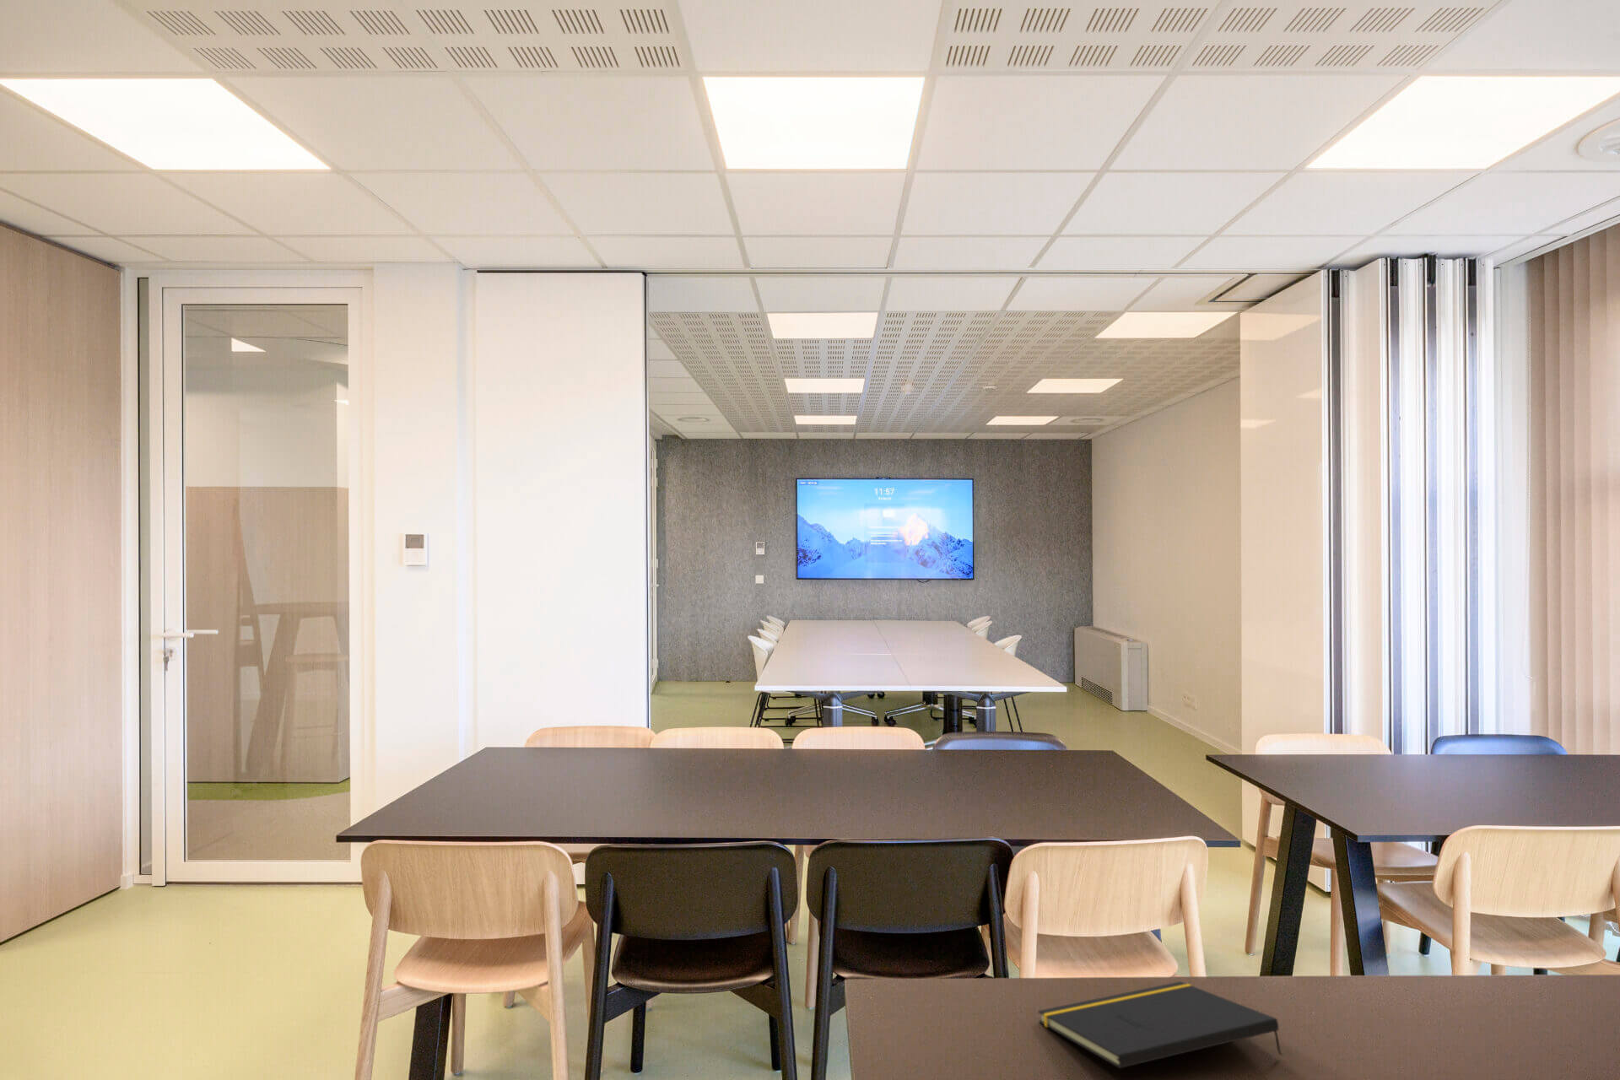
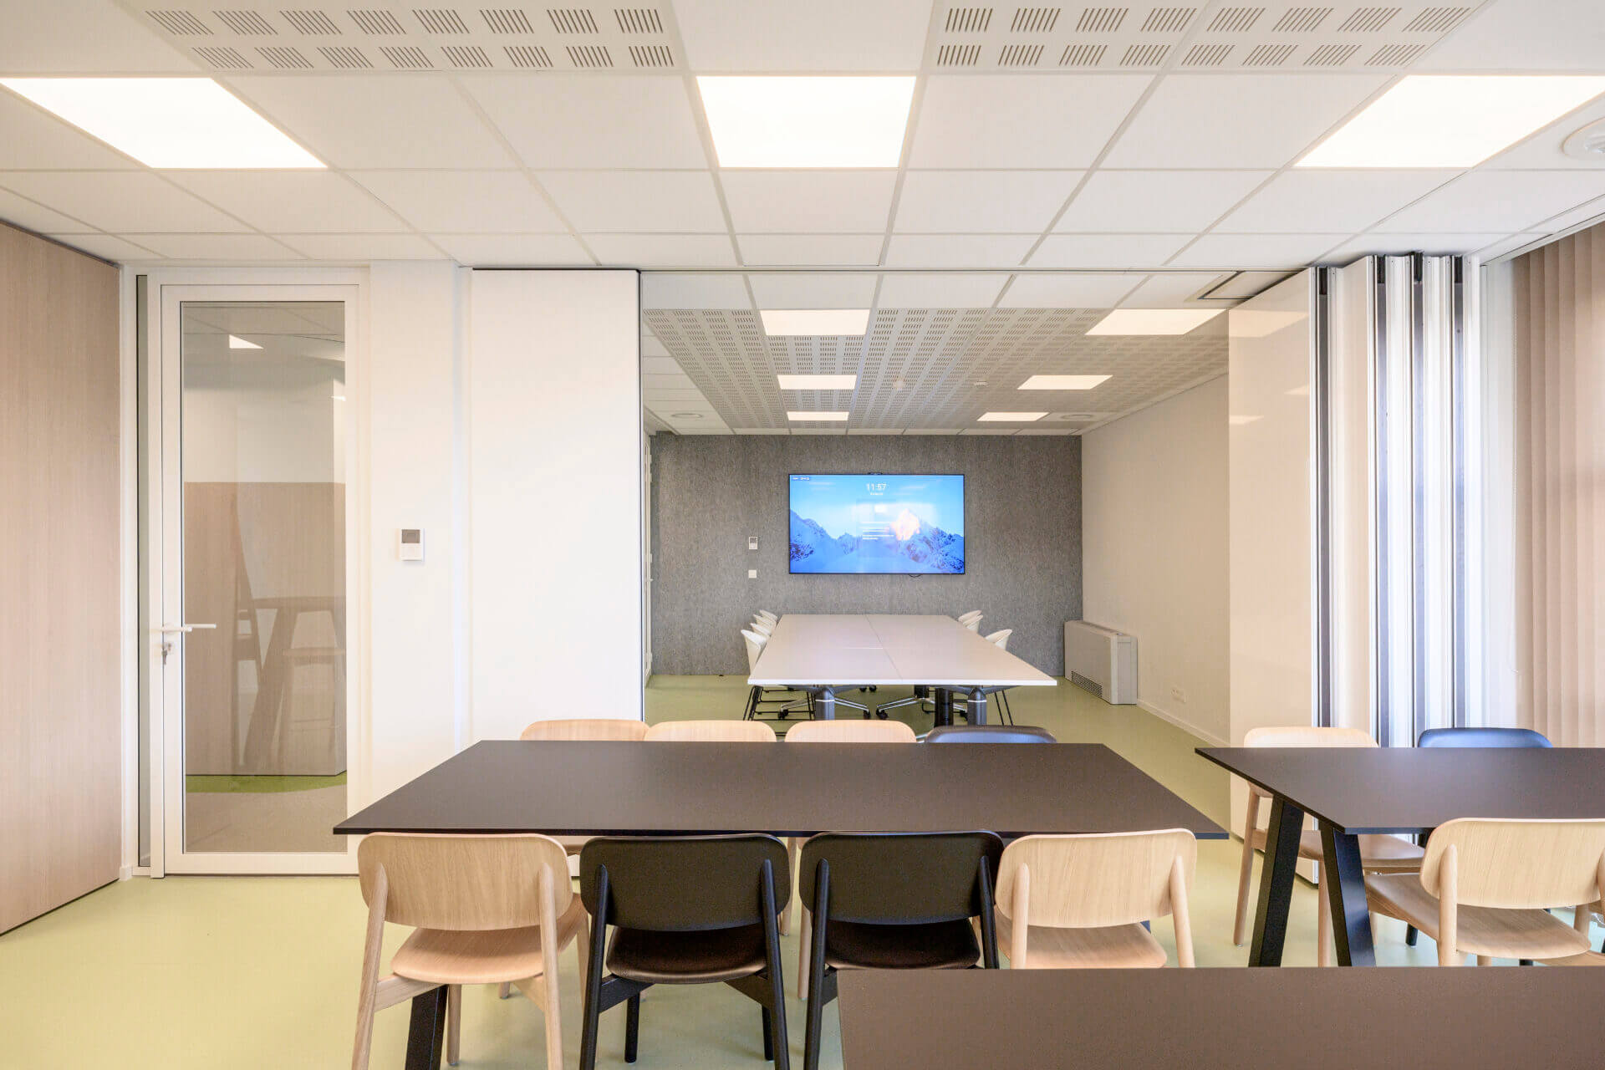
- notepad [1037,980,1282,1069]
